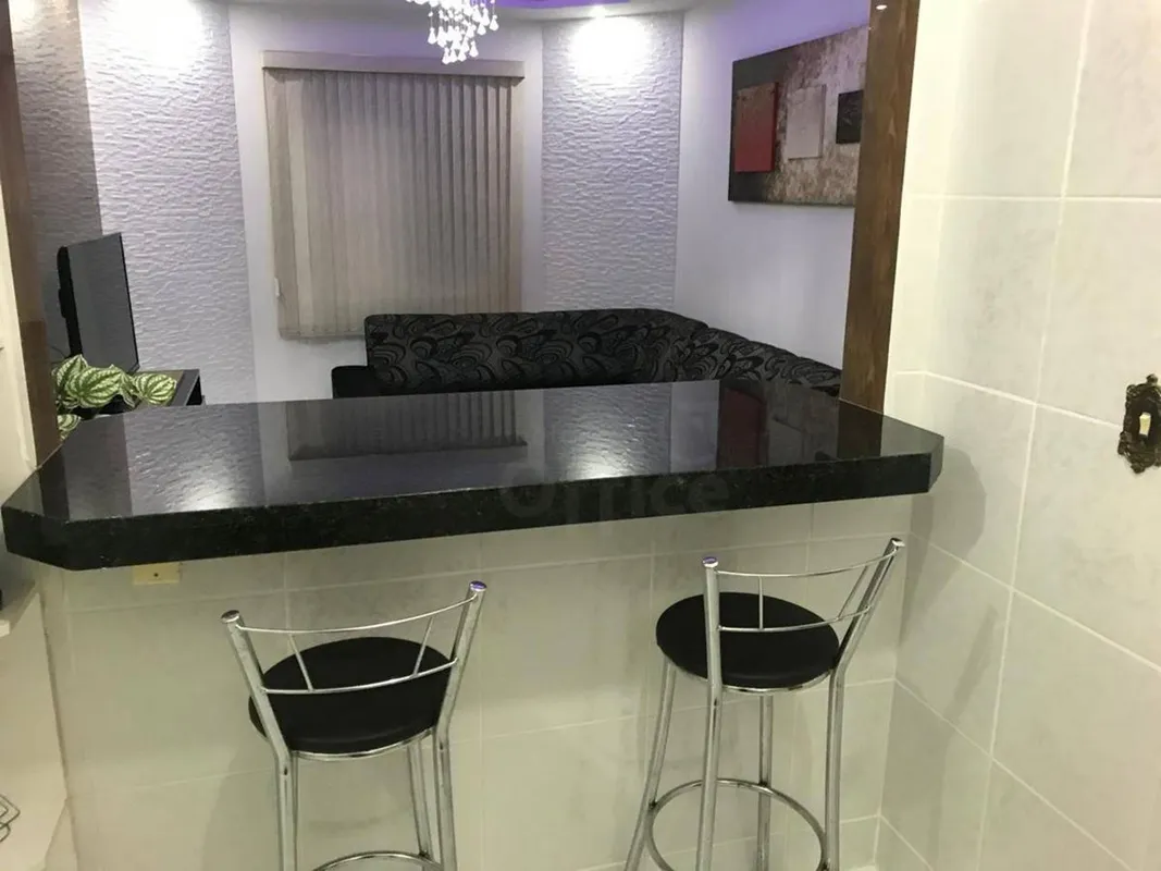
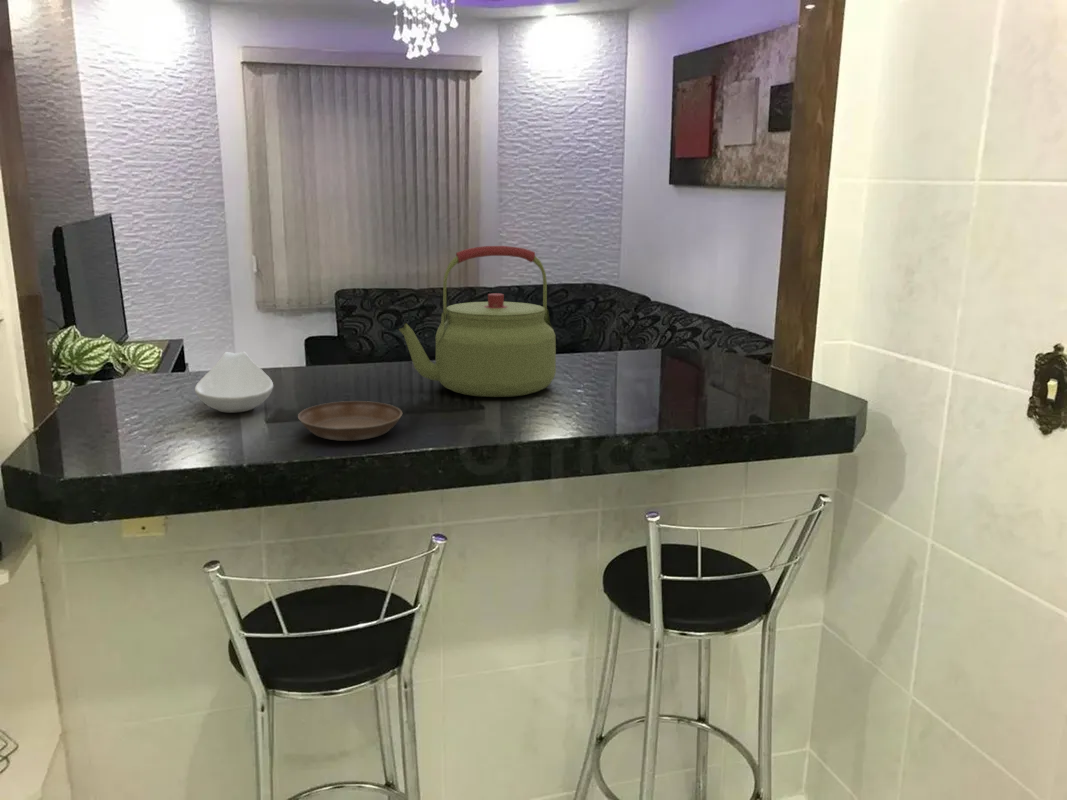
+ kettle [398,245,557,398]
+ saucer [297,400,403,442]
+ spoon rest [194,350,274,413]
